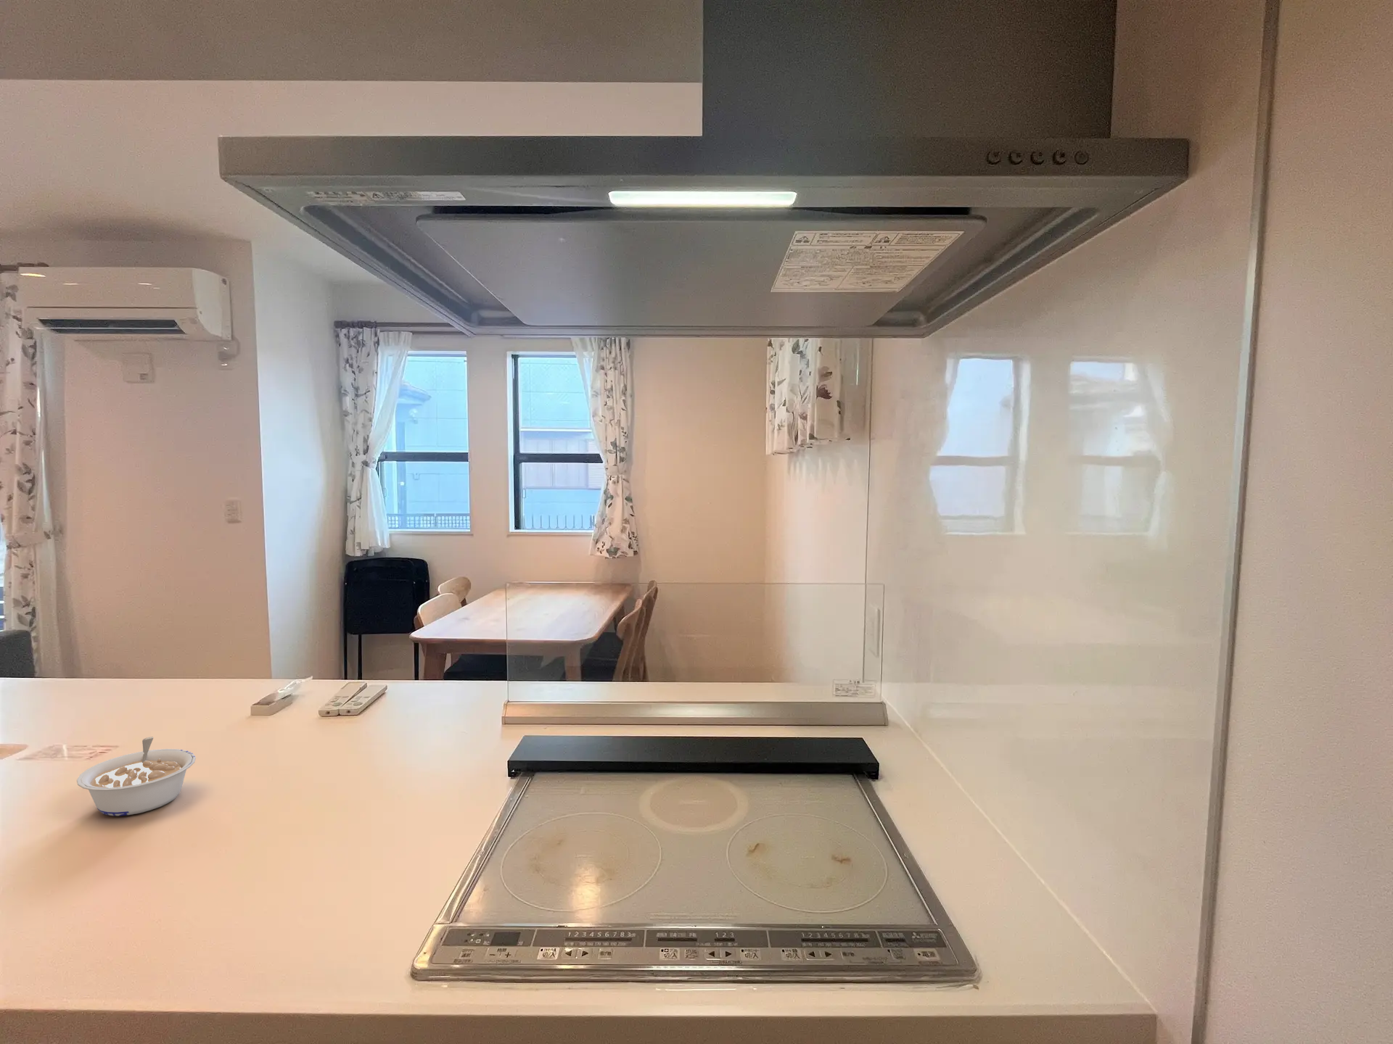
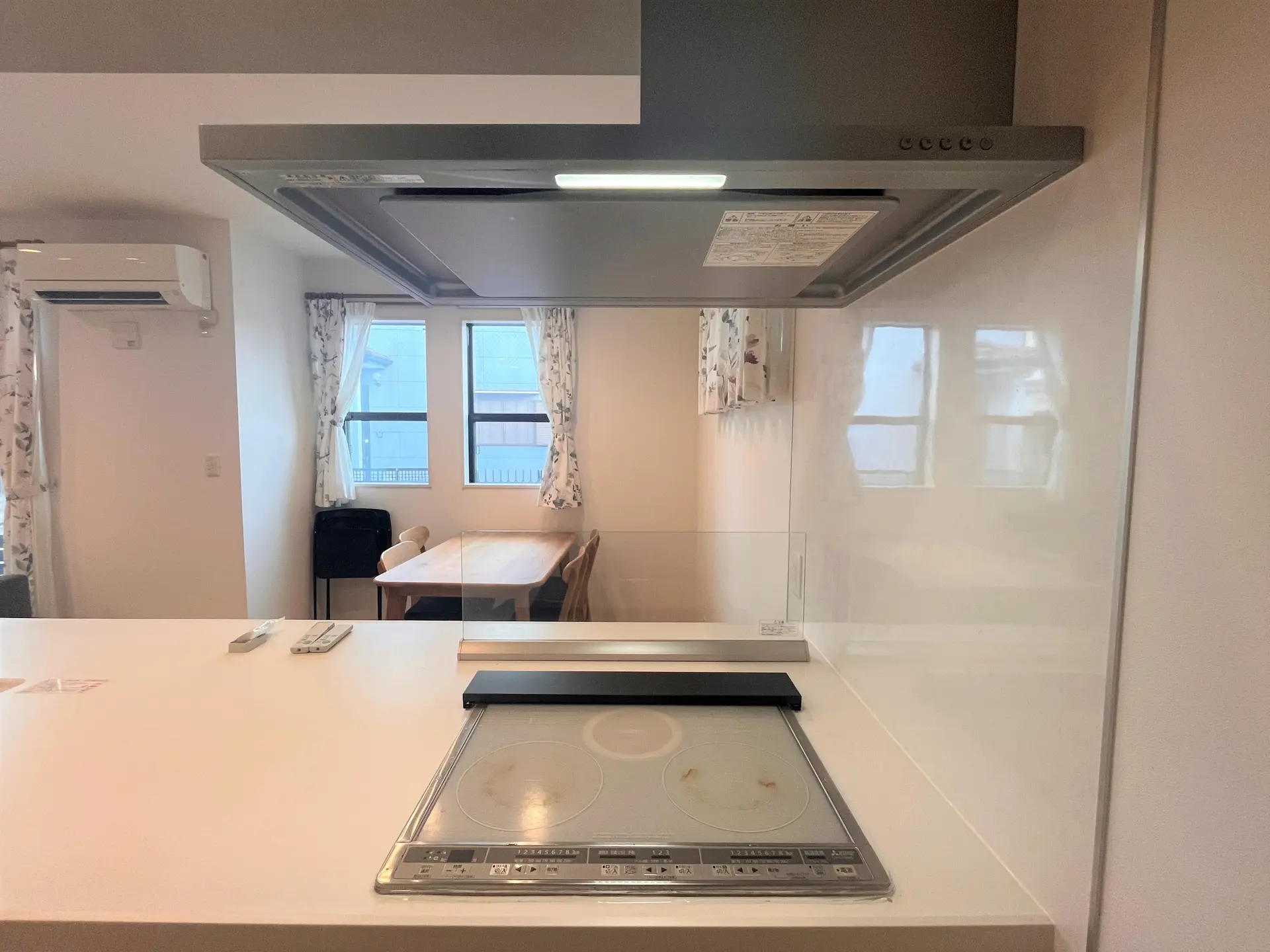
- legume [76,736,196,816]
